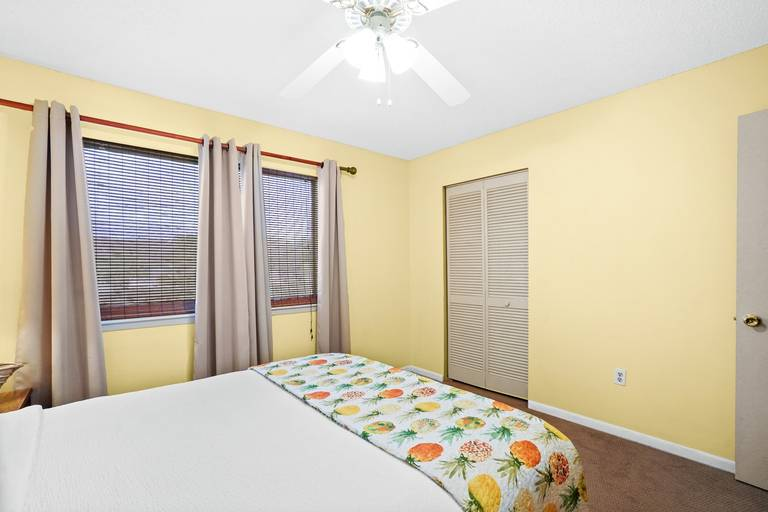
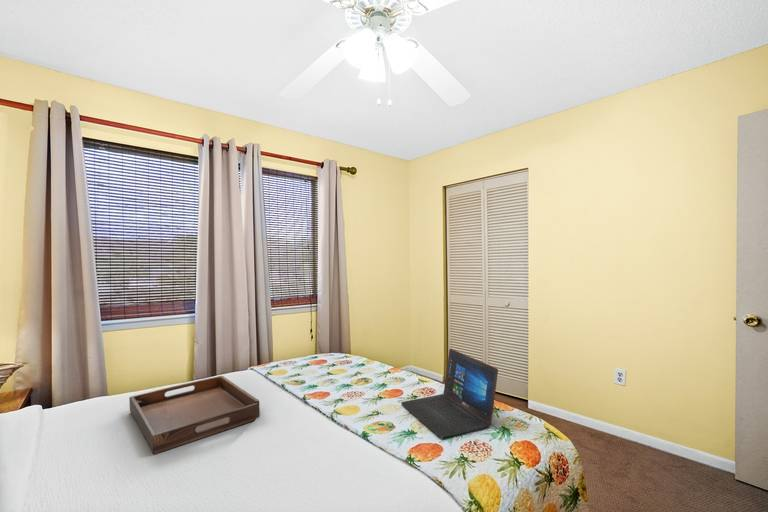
+ serving tray [128,375,261,455]
+ laptop [400,348,499,439]
